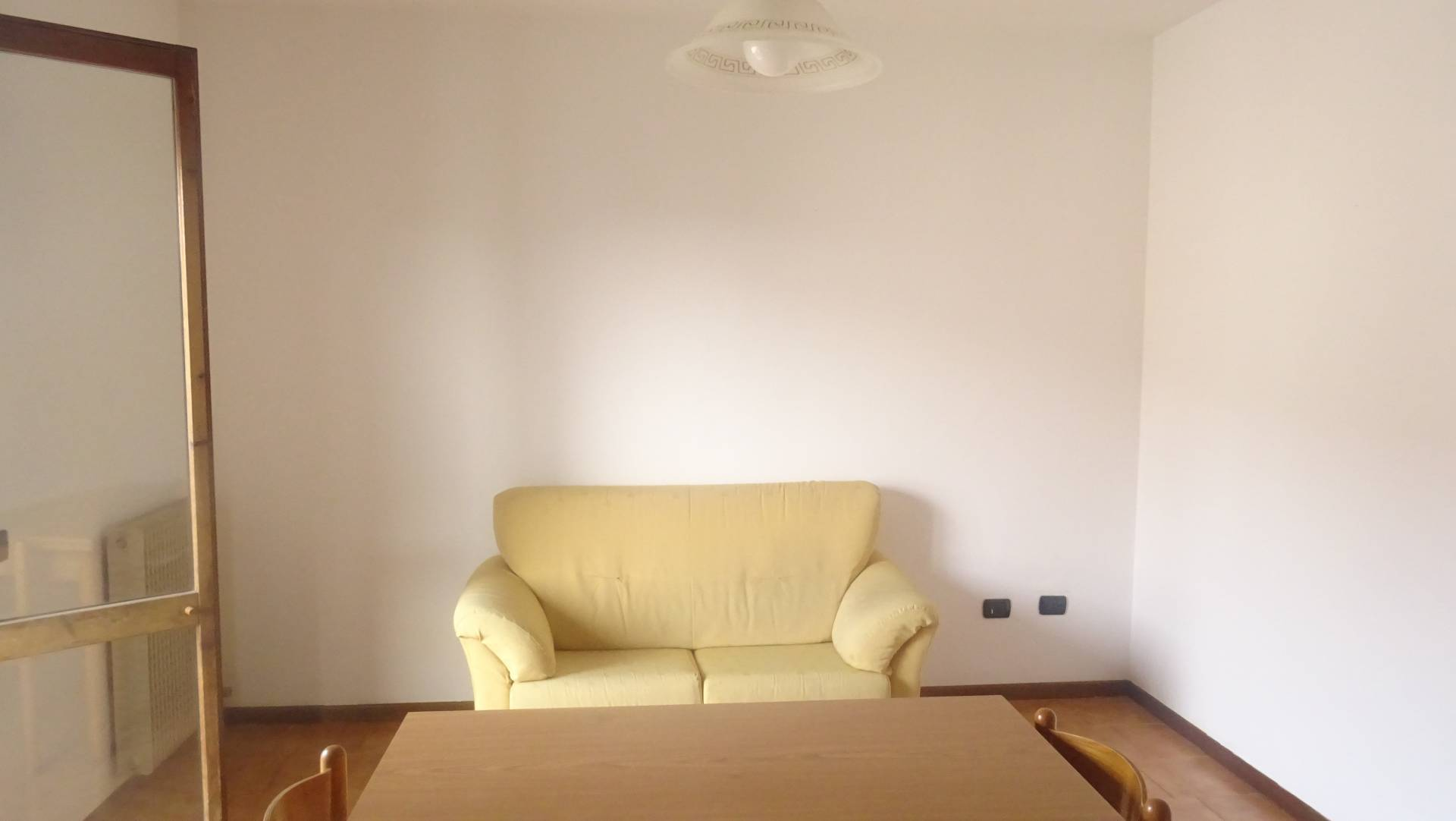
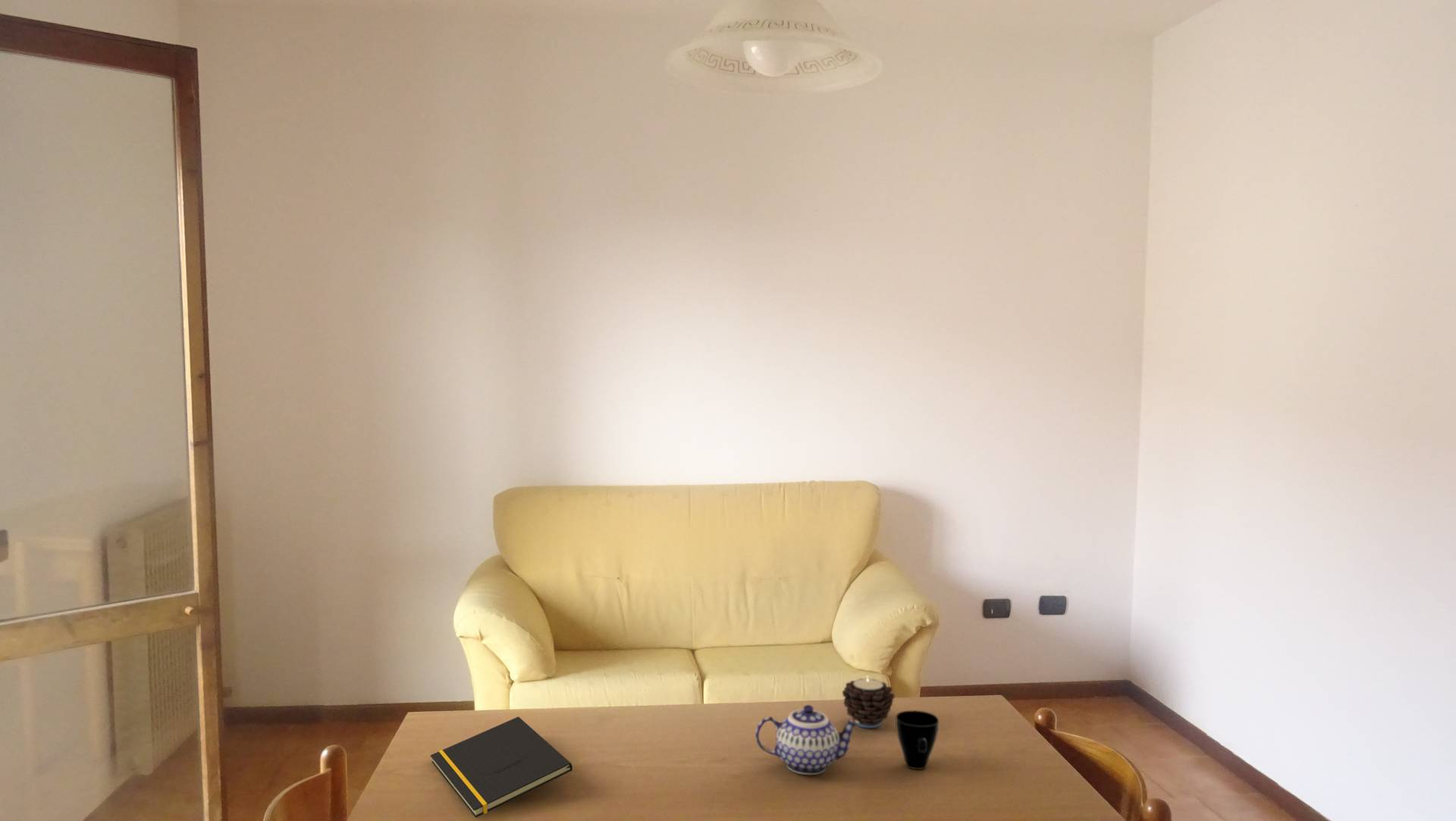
+ notepad [430,716,573,819]
+ teapot [755,704,859,775]
+ cup [895,709,940,770]
+ candle [842,676,896,729]
